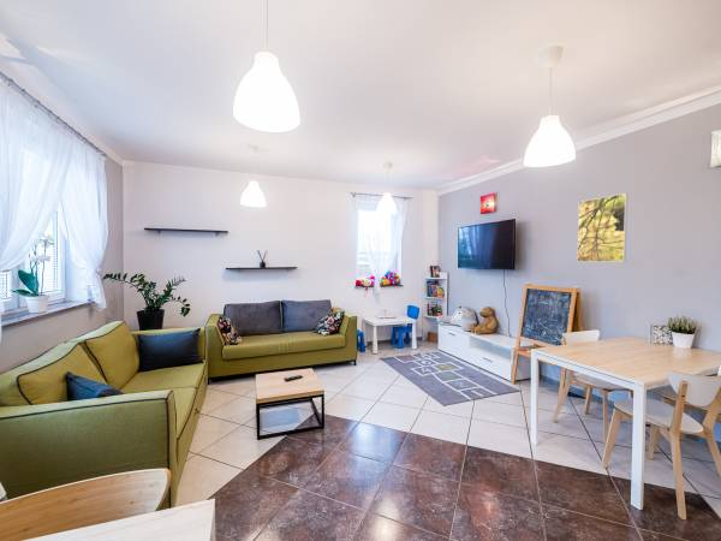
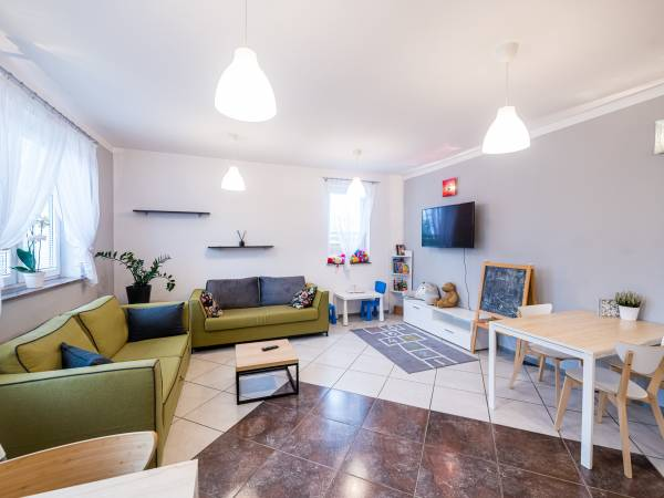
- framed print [576,192,628,263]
